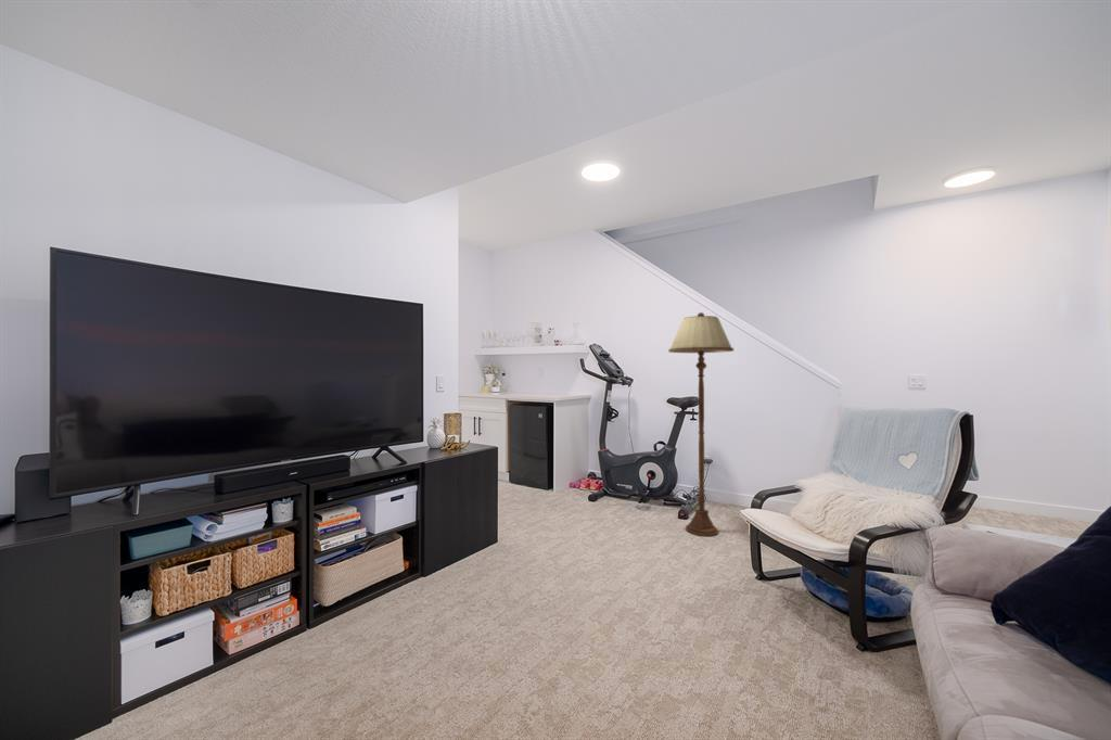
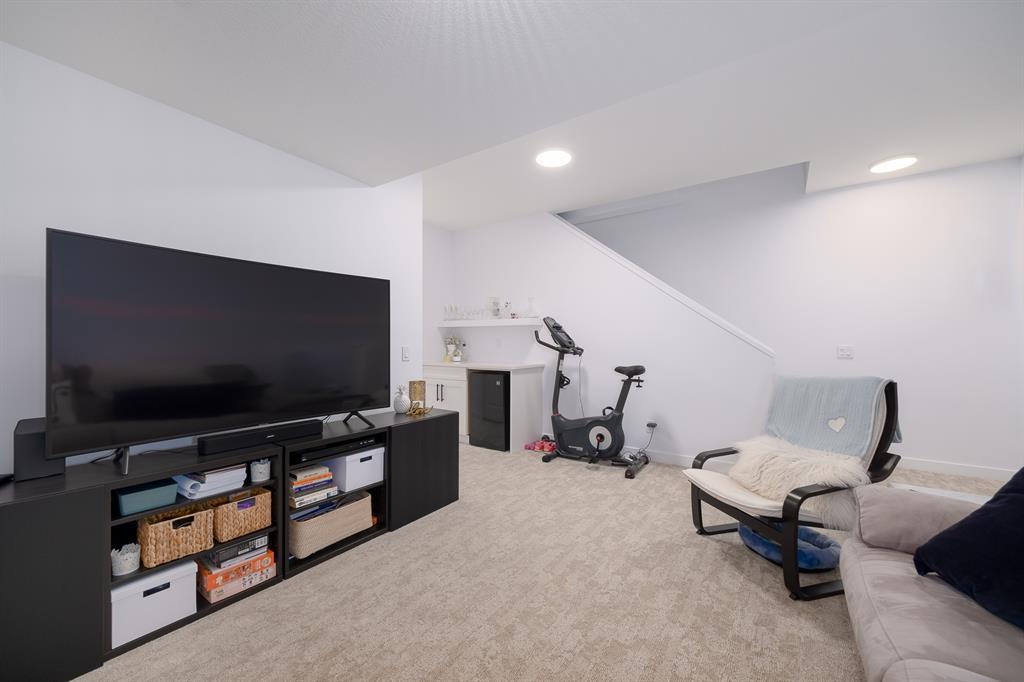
- floor lamp [667,311,735,537]
